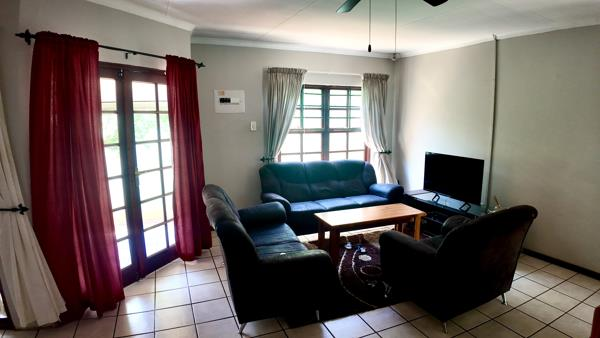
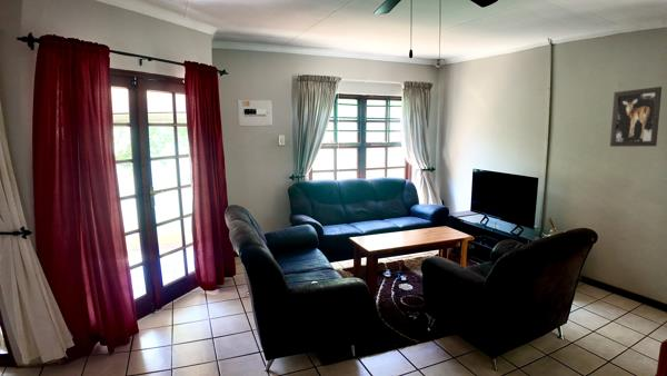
+ wall art [609,86,663,148]
